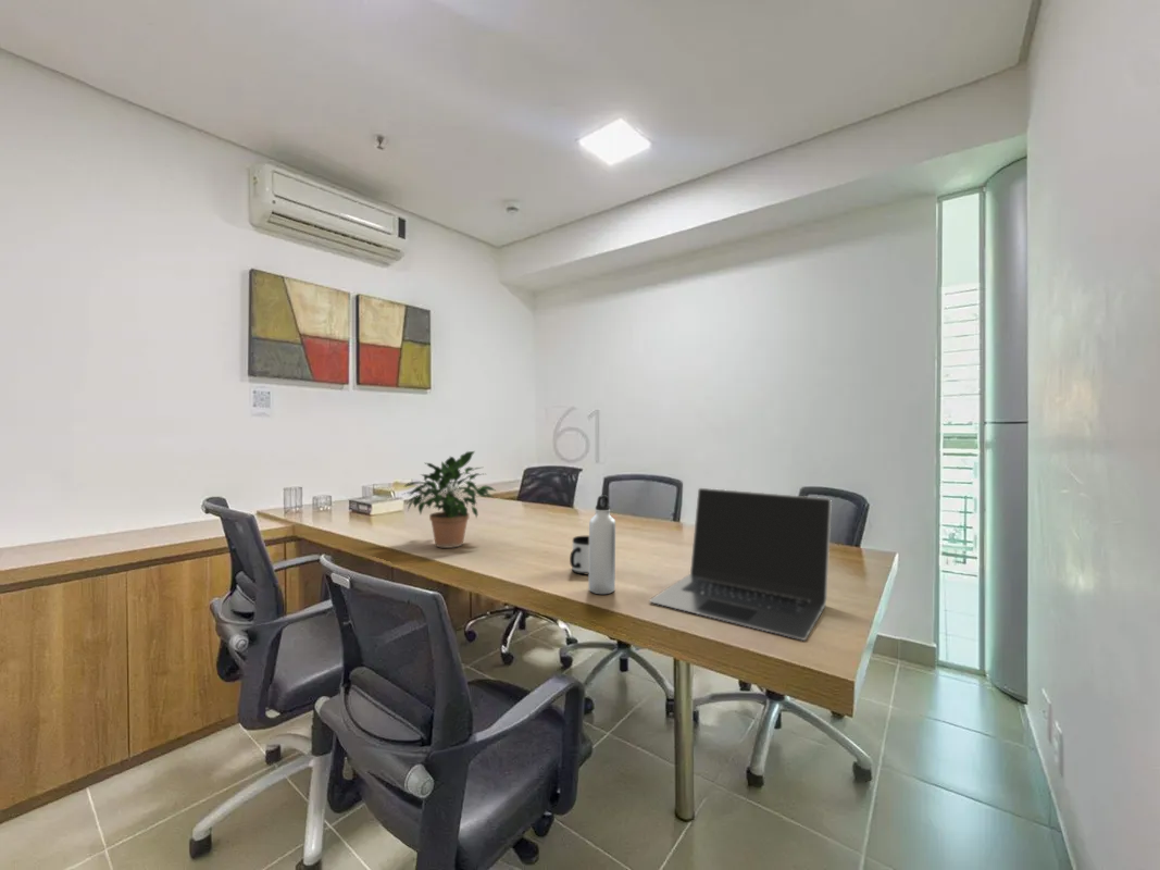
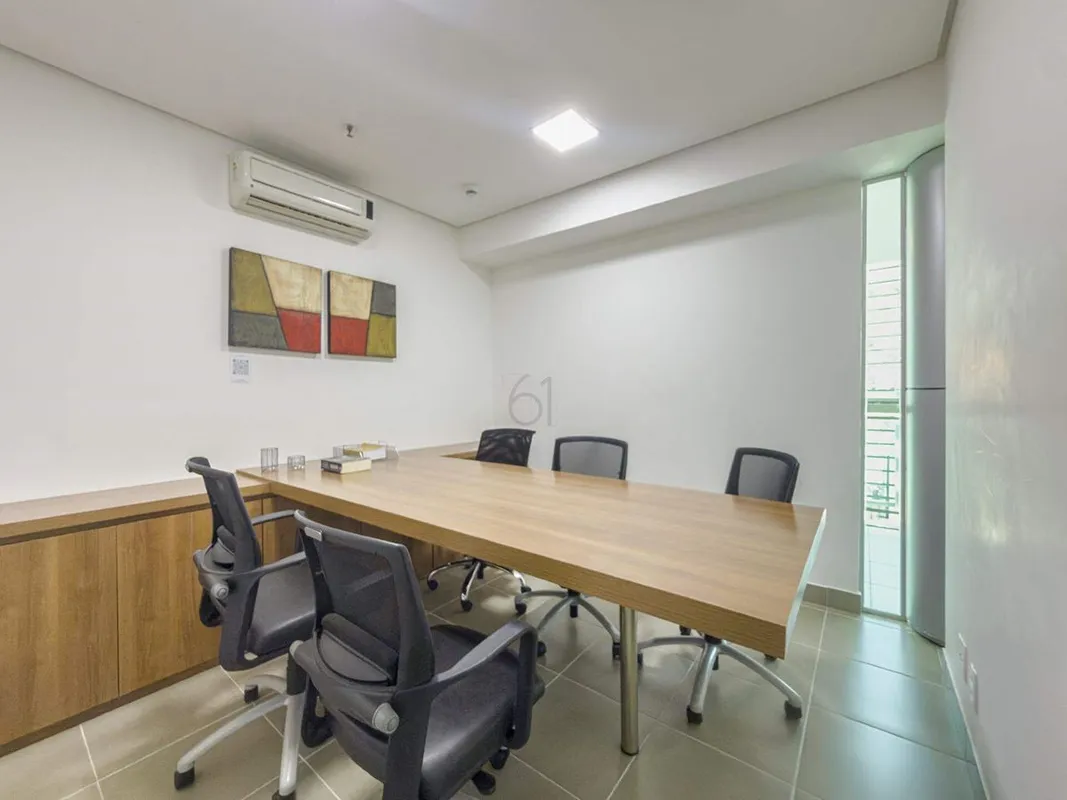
- mug [569,535,589,576]
- water bottle [587,494,616,595]
- potted plant [401,450,496,549]
- laptop [649,487,833,642]
